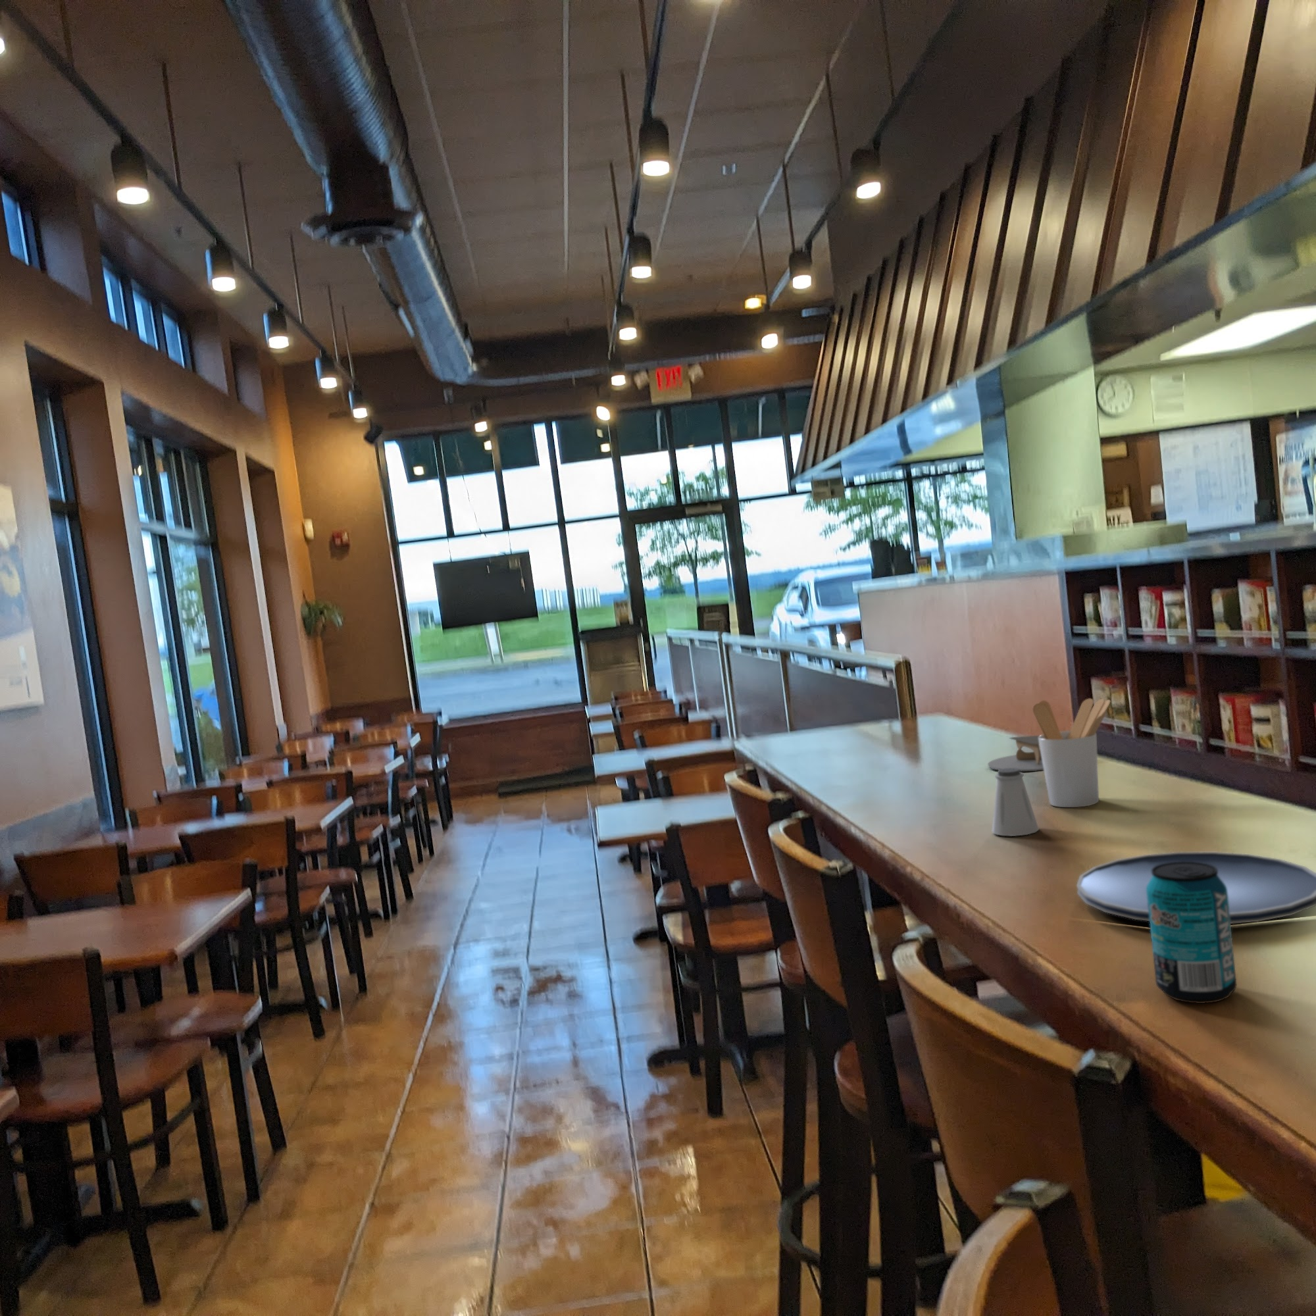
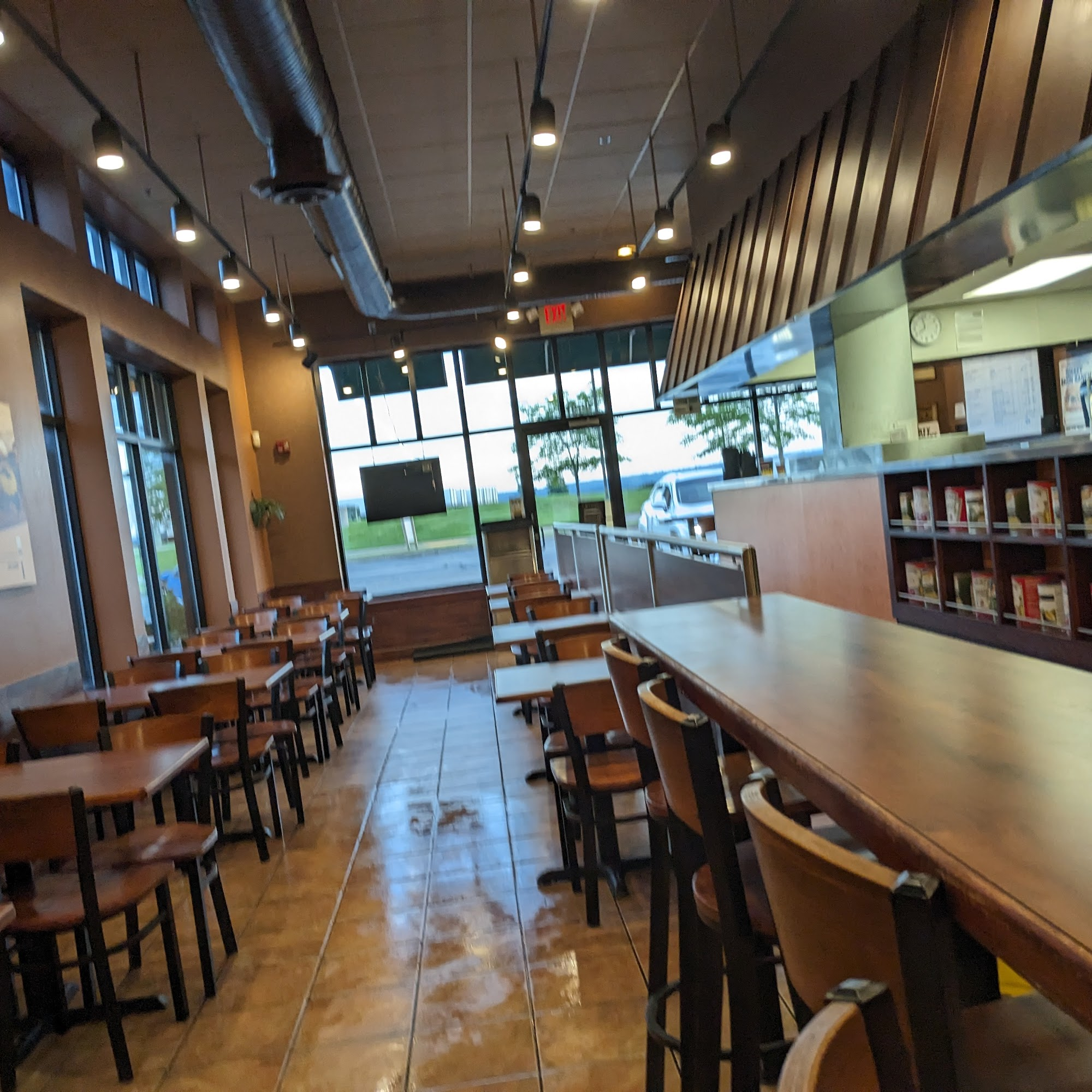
- beverage can [1146,862,1236,1004]
- saltshaker [992,768,1040,838]
- napkin holder [988,735,1045,771]
- plate [1076,852,1316,924]
- utensil holder [1032,698,1111,807]
